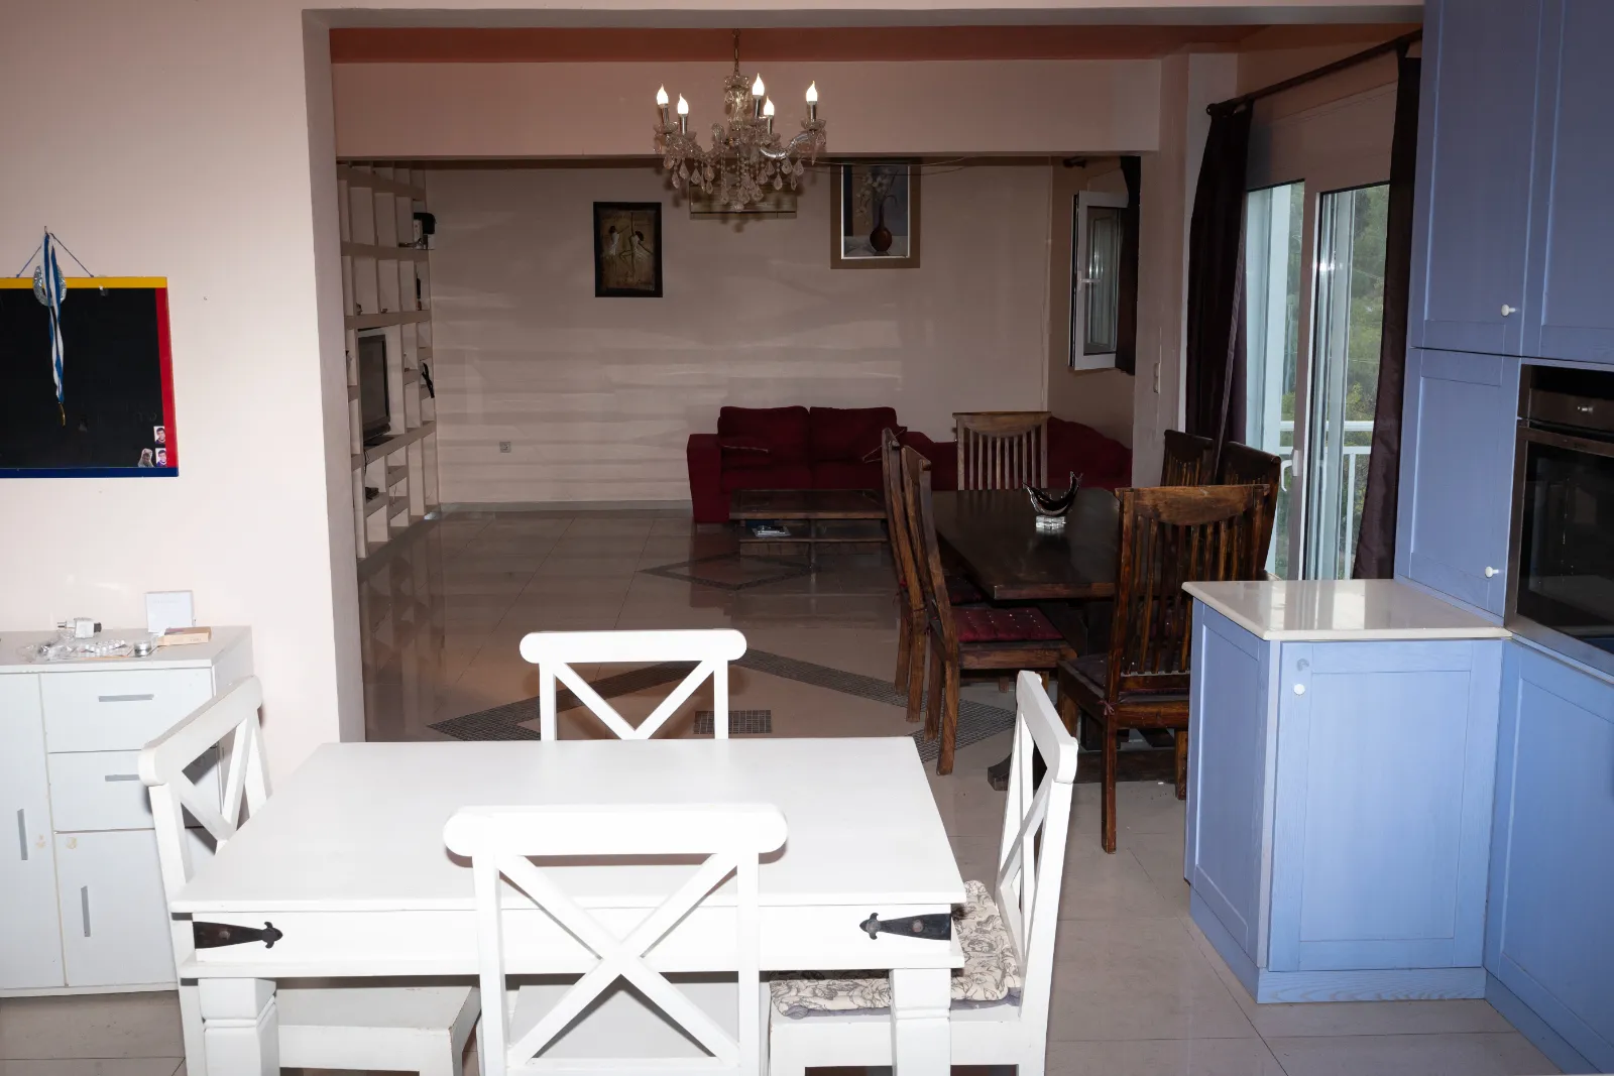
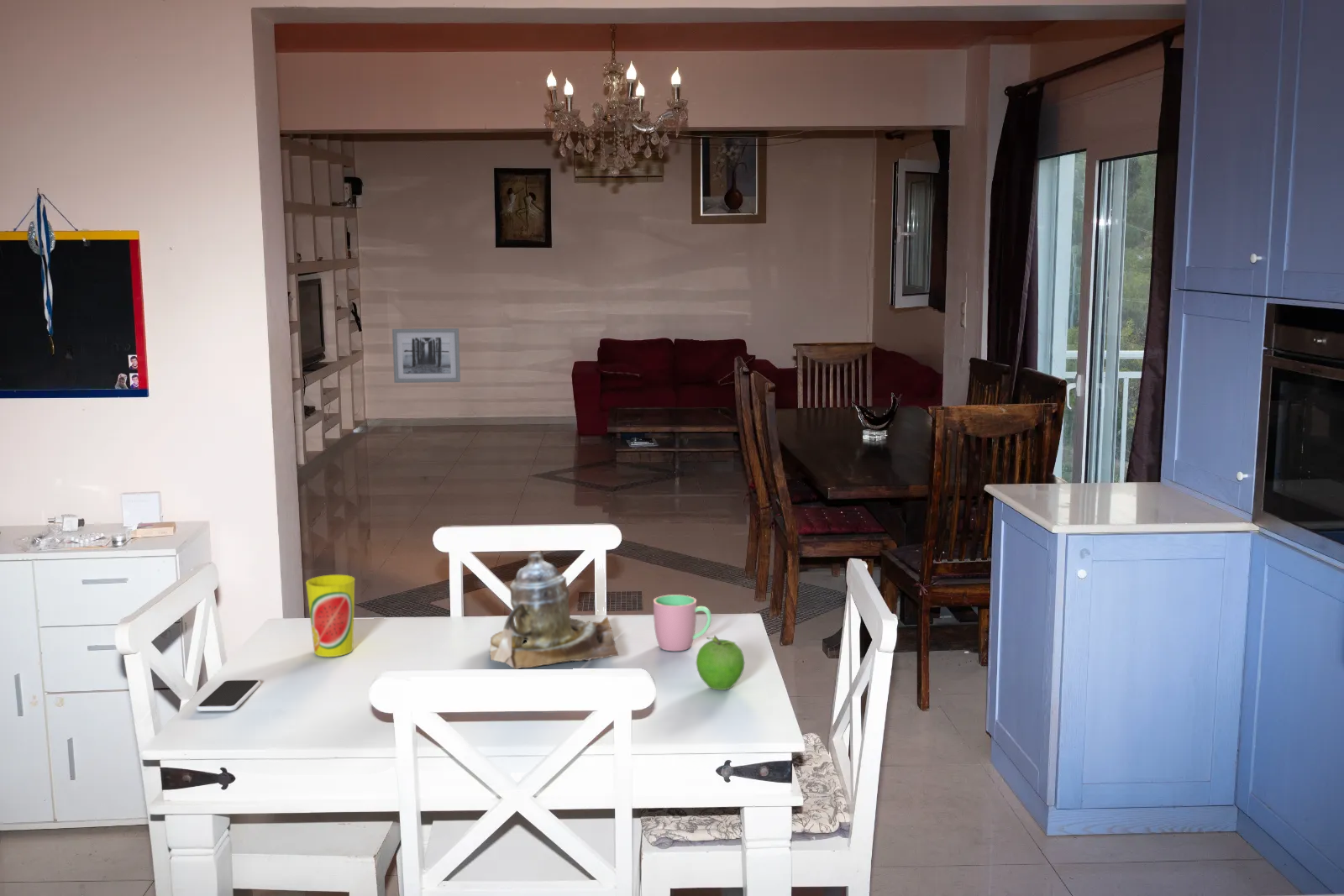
+ smartphone [196,679,261,712]
+ fruit [696,635,745,691]
+ cup [653,594,712,652]
+ wall art [391,327,461,384]
+ teapot [489,550,619,670]
+ cup [305,574,355,658]
